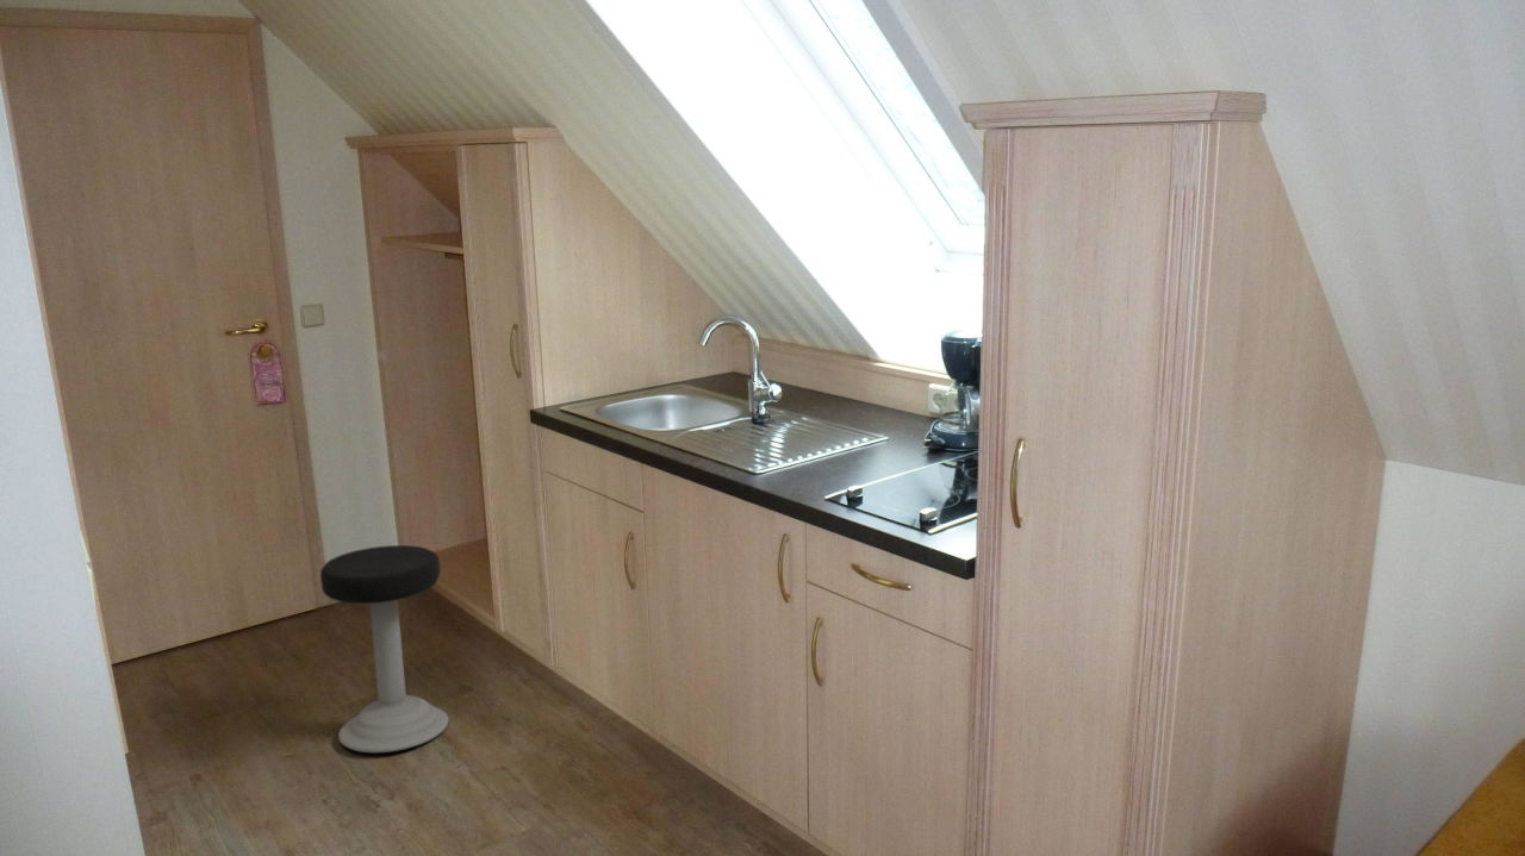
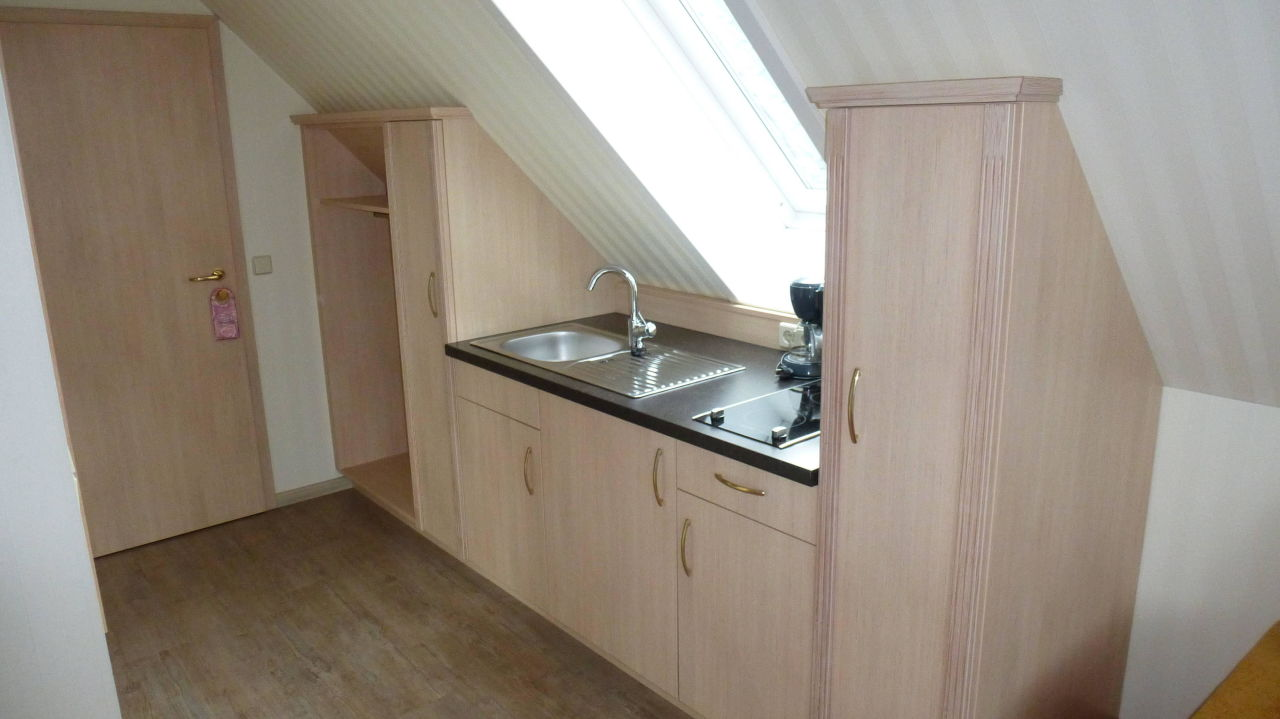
- stool [319,544,450,754]
